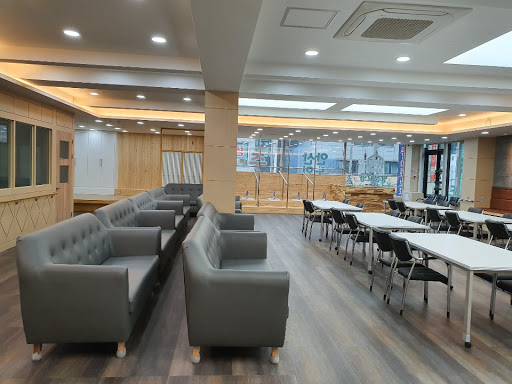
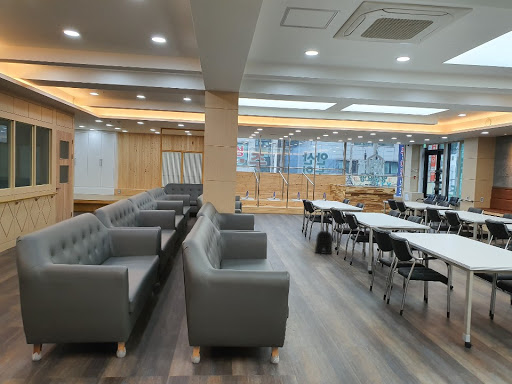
+ backpack [314,230,333,256]
